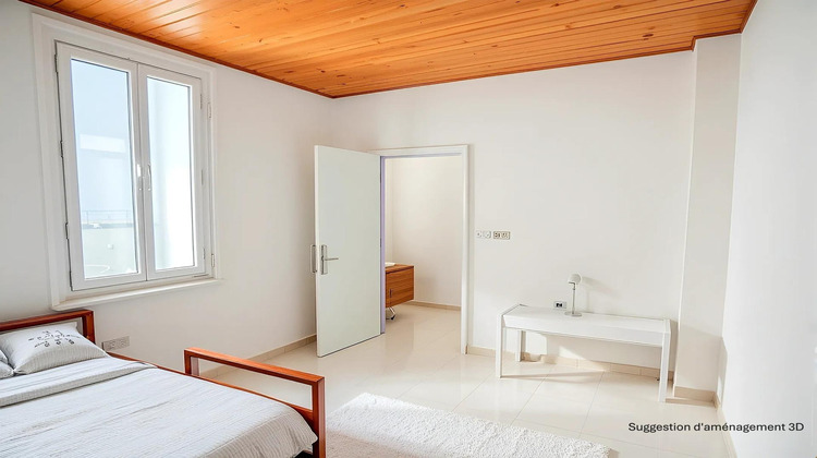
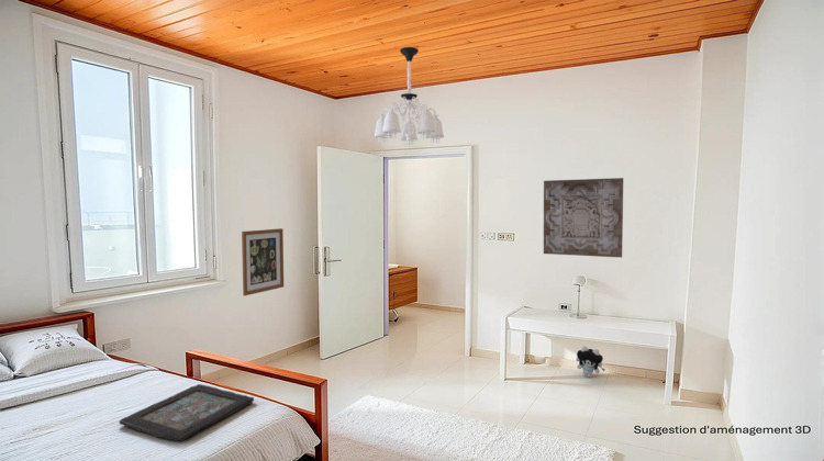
+ plush toy [575,345,606,379]
+ chandelier [372,46,445,148]
+ wall panel [543,177,624,259]
+ wall art [241,227,285,297]
+ decorative tray [119,383,255,442]
